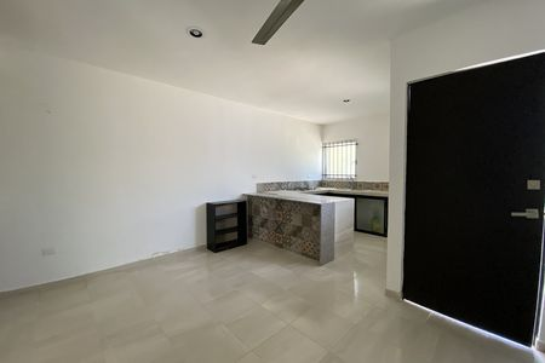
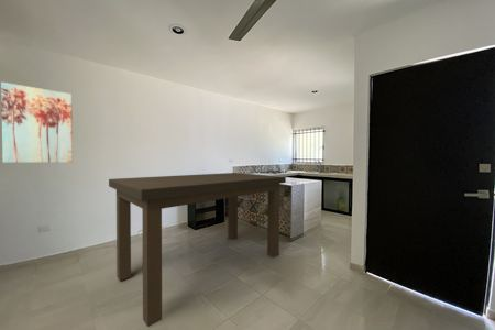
+ dining table [108,172,287,328]
+ wall art [0,81,74,164]
